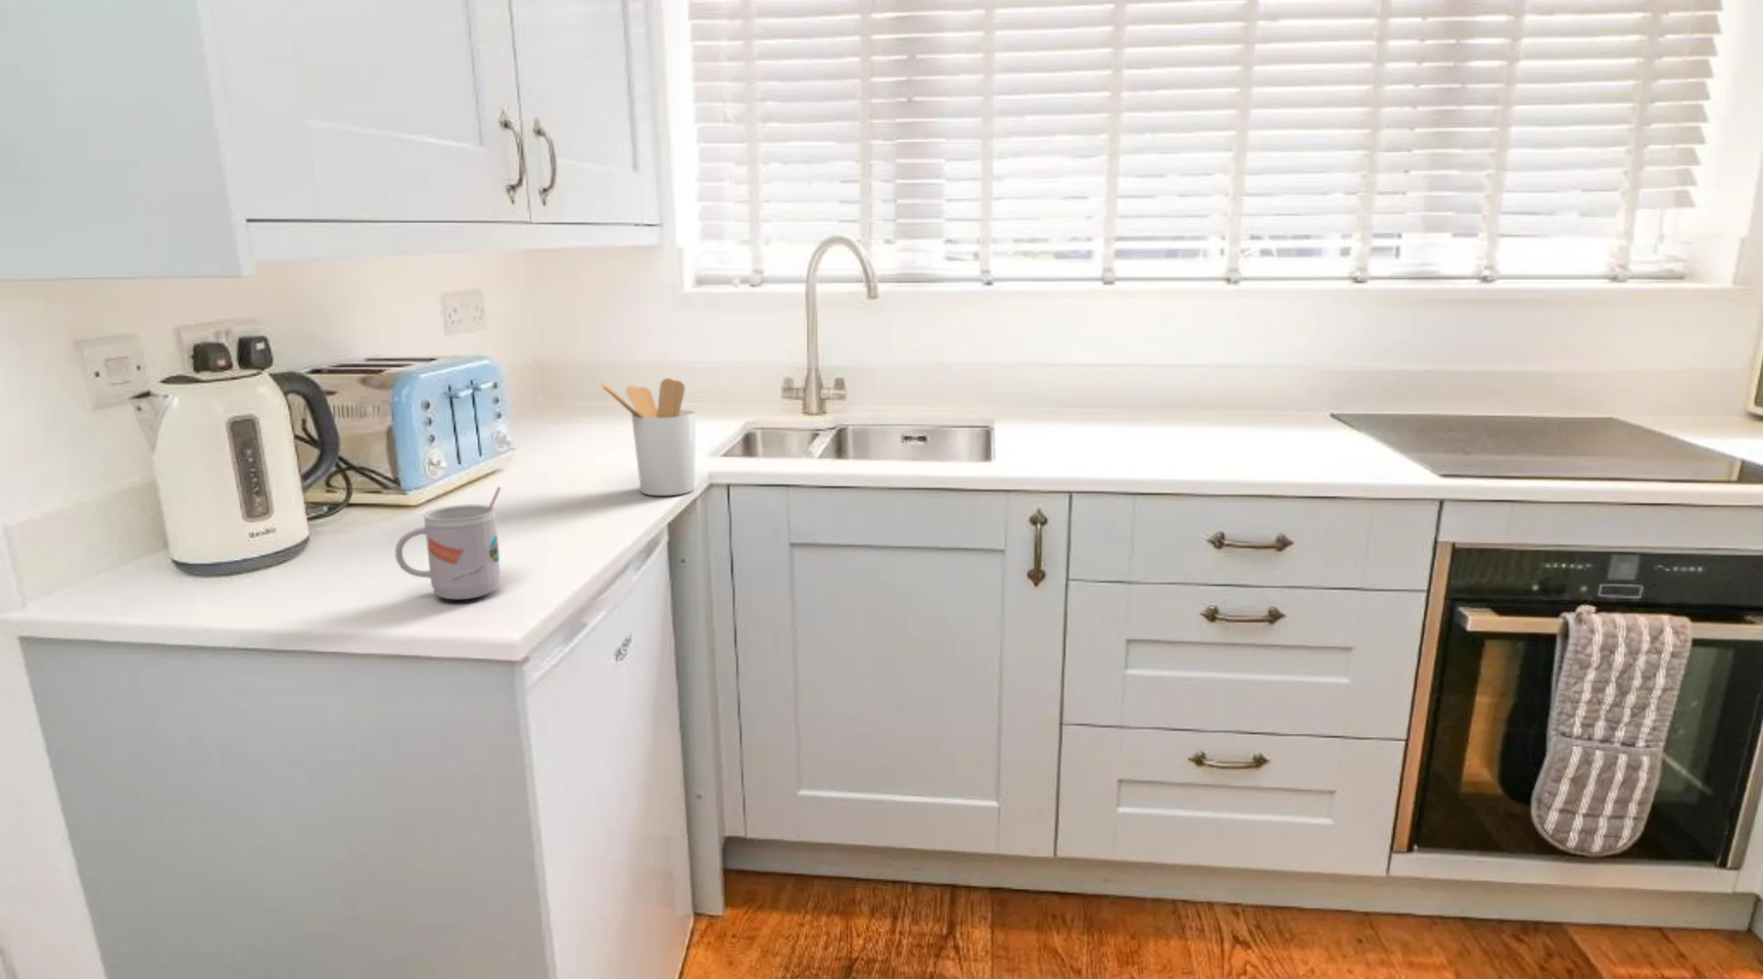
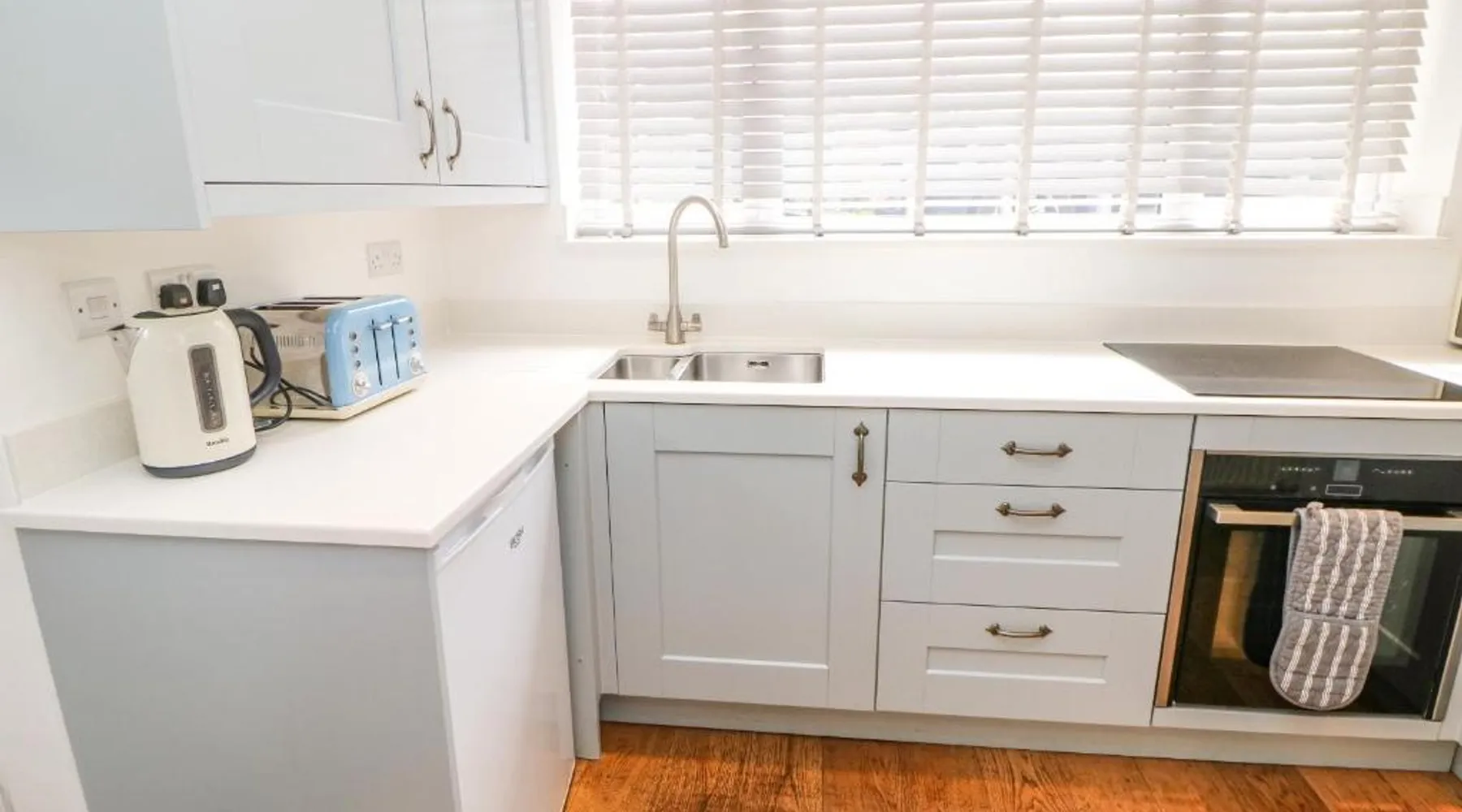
- mug [394,486,502,600]
- utensil holder [599,377,696,497]
